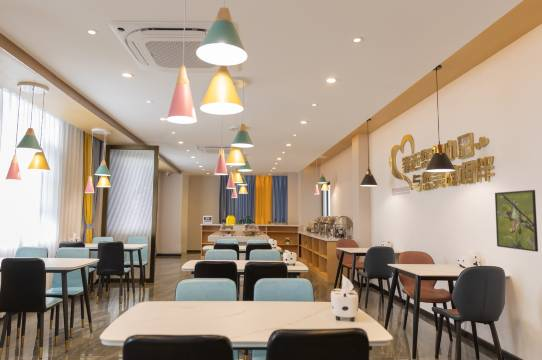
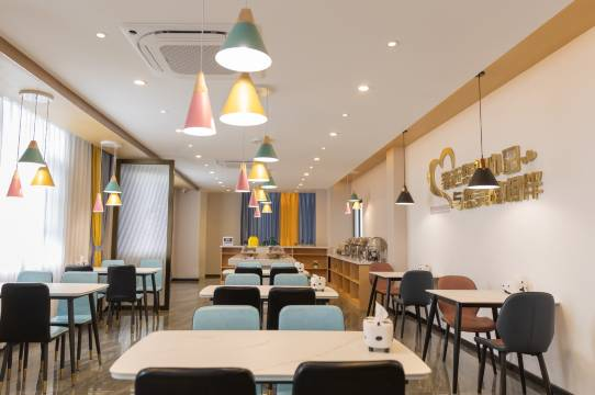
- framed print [494,189,539,253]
